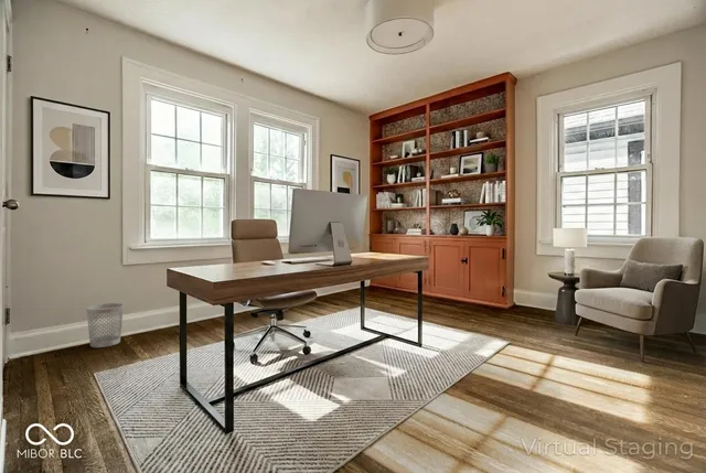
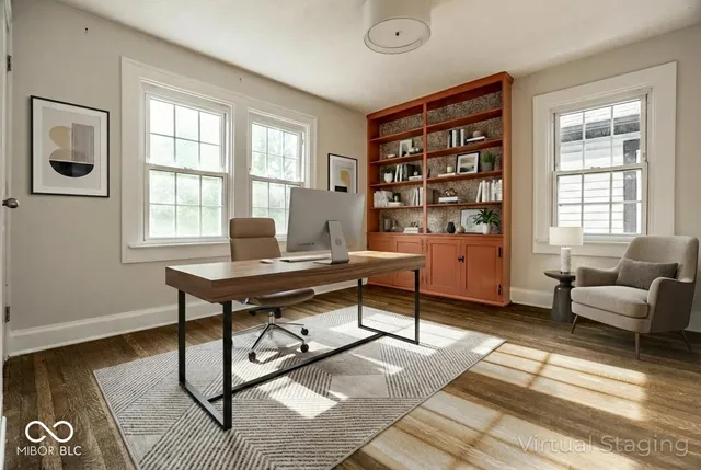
- wastebasket [85,302,125,348]
